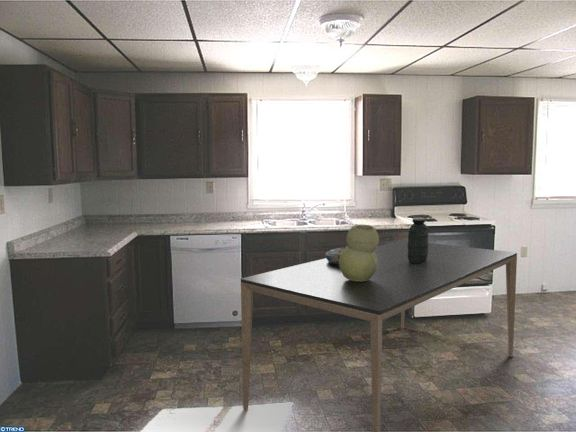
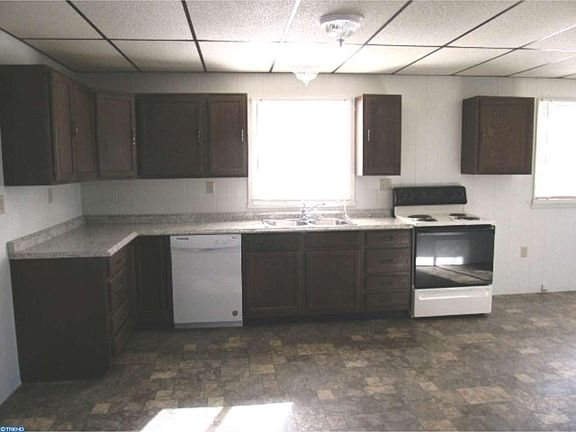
- dining table [240,239,518,432]
- vase [339,223,380,282]
- decorative bowl [324,247,345,264]
- water jug [407,217,430,263]
